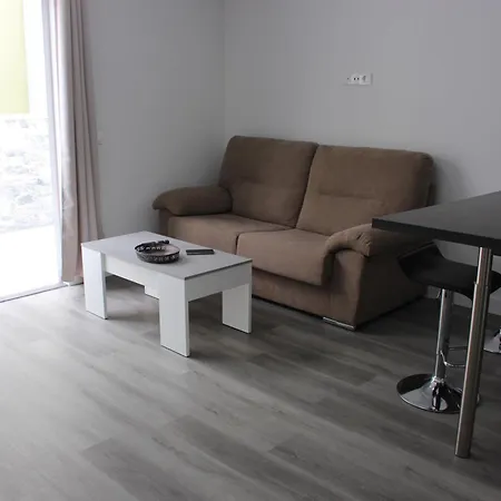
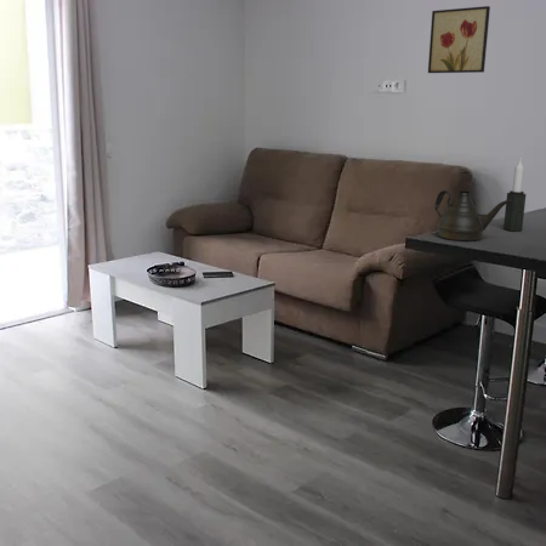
+ teapot [433,189,512,241]
+ wall art [427,5,491,74]
+ candle [502,157,528,233]
